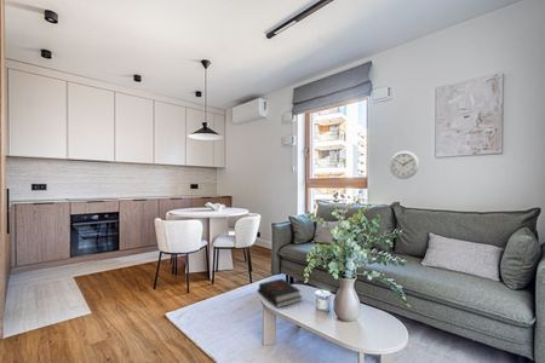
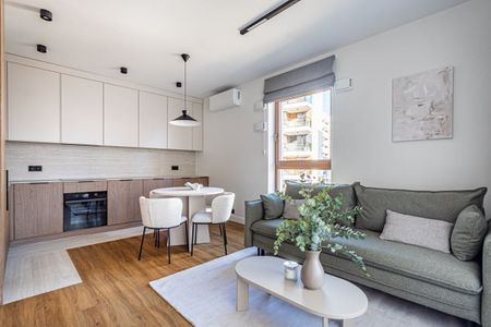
- wall clock [389,150,420,180]
- hardback book [257,277,304,309]
